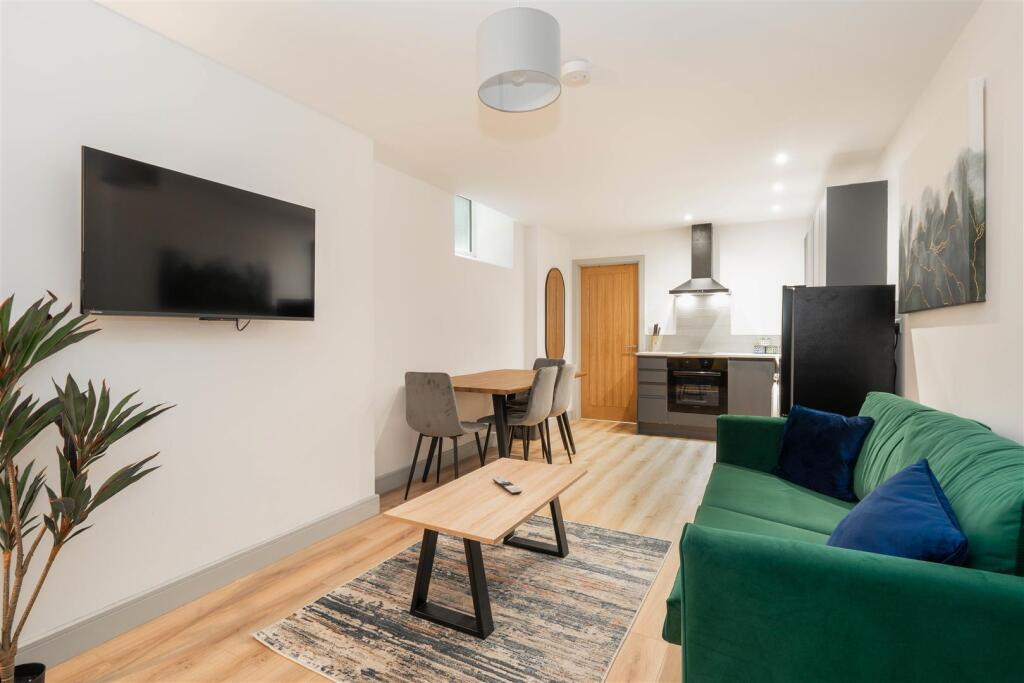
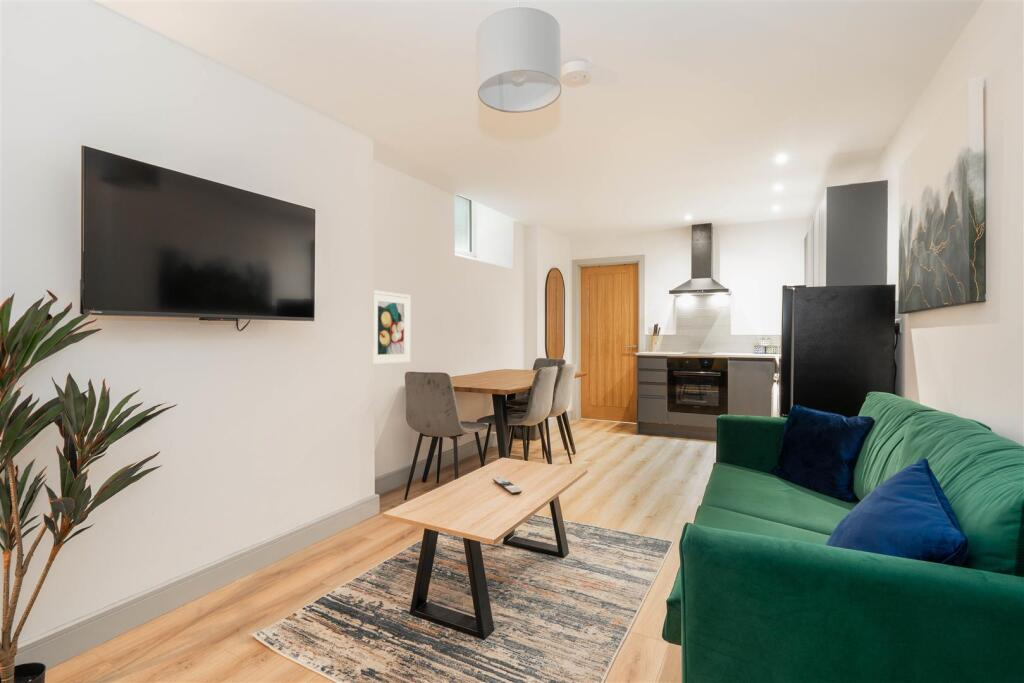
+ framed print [372,289,412,366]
